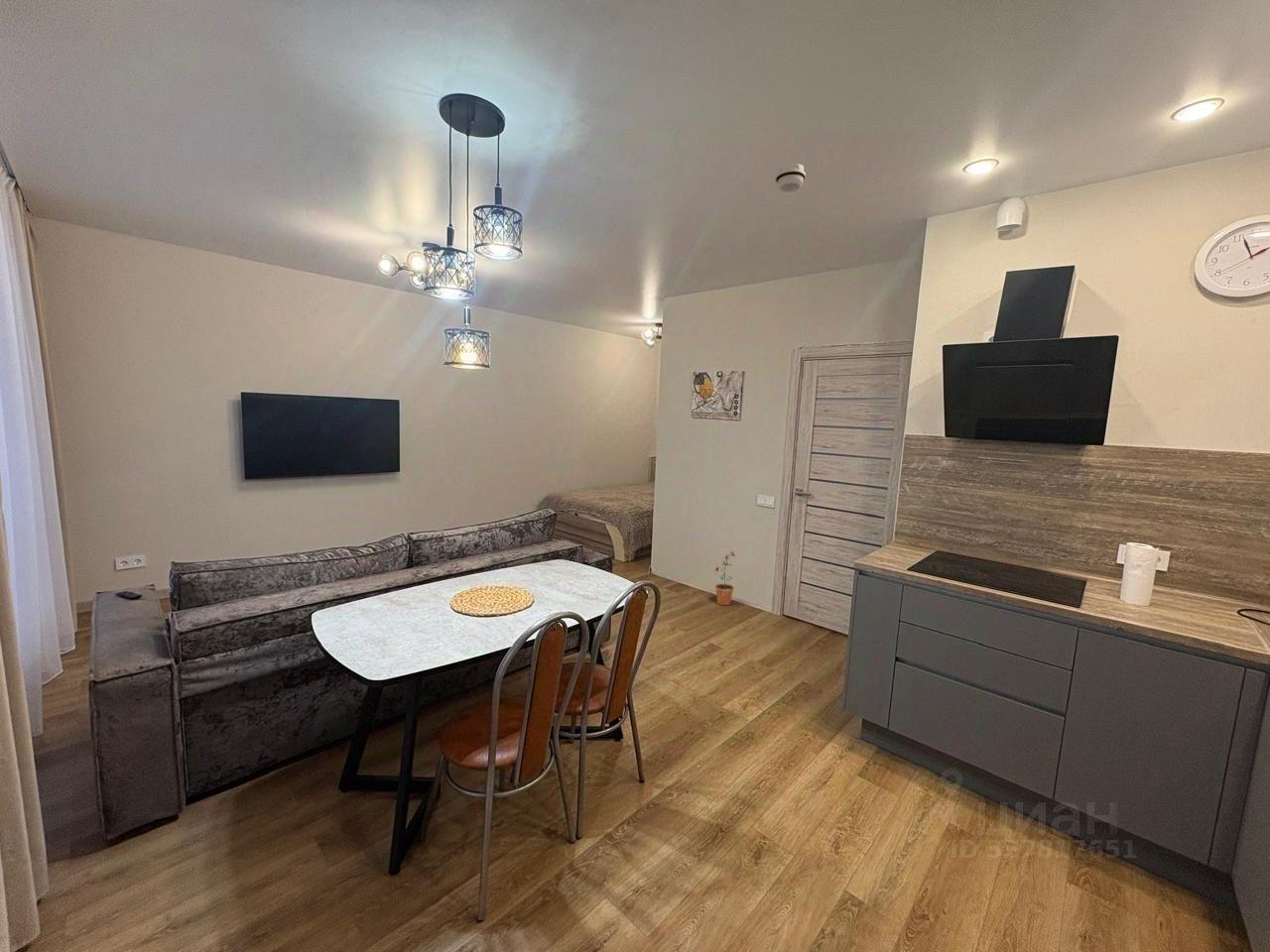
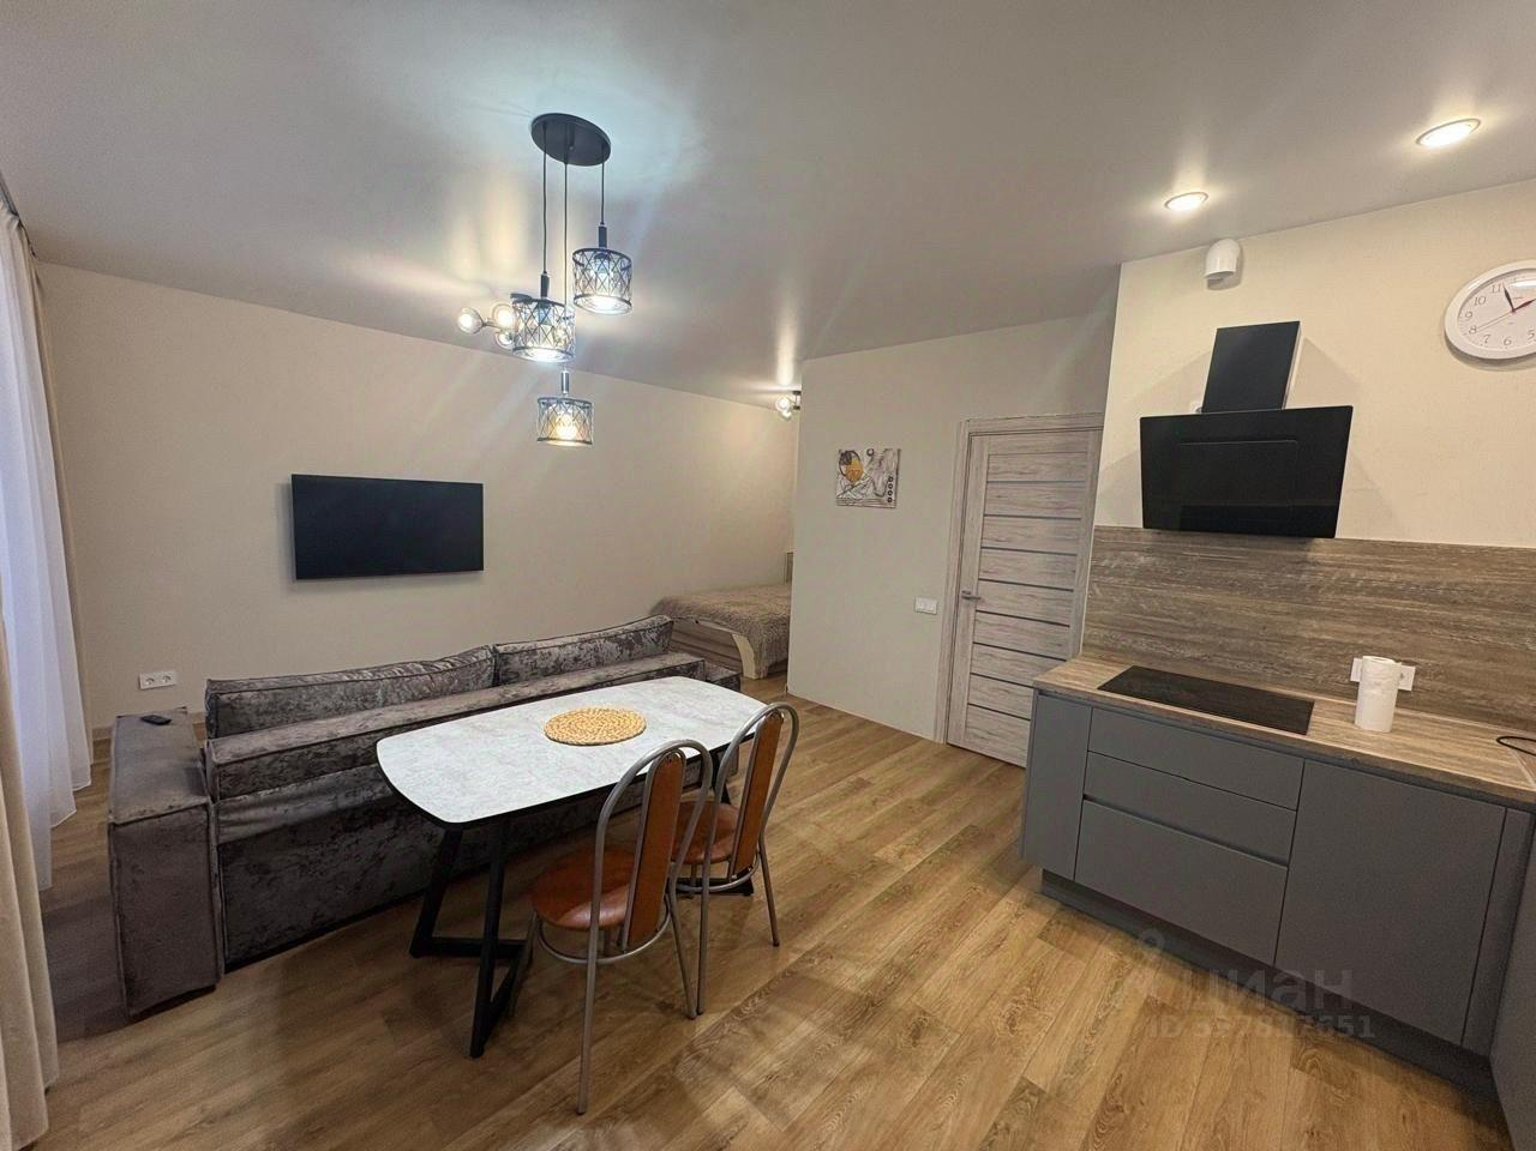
- potted plant [714,549,735,606]
- smoke detector [775,163,807,193]
